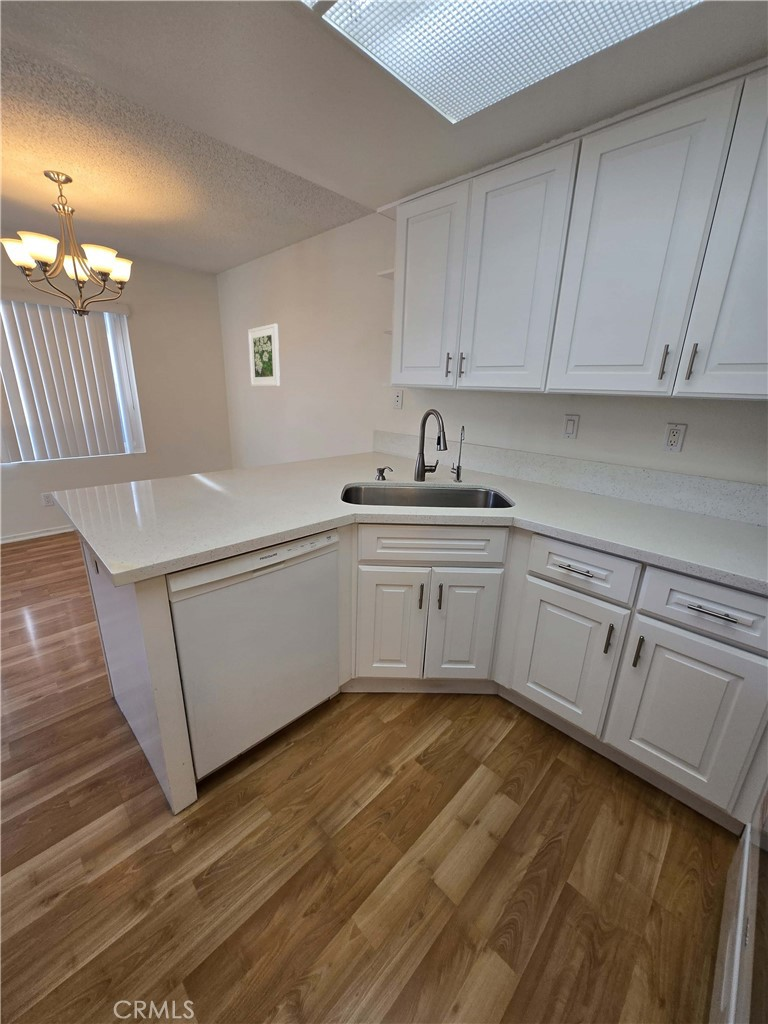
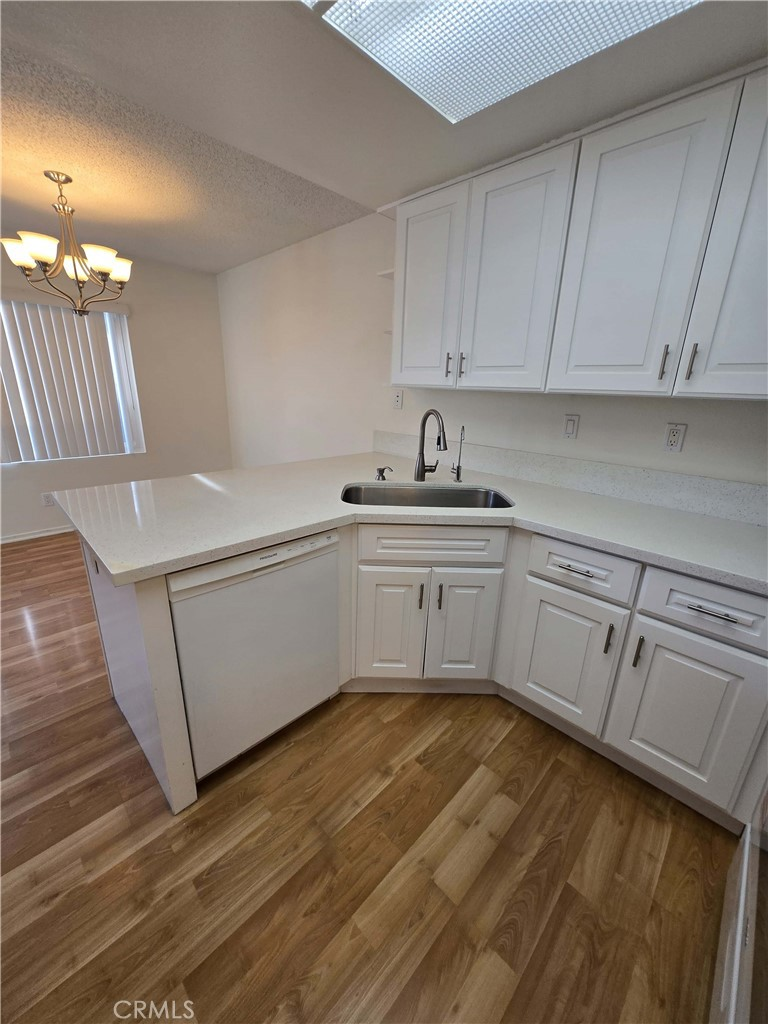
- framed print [247,323,281,387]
